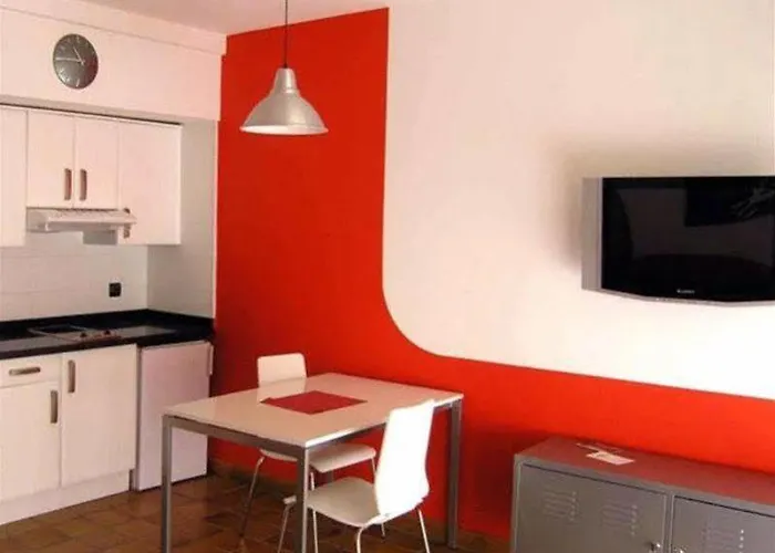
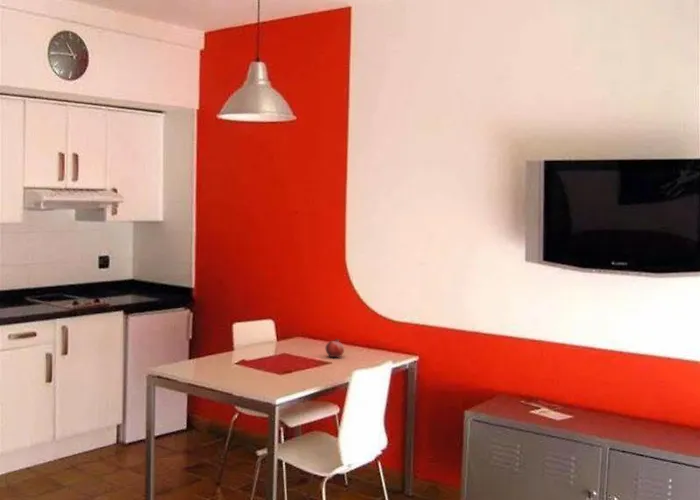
+ fruit [325,337,345,359]
